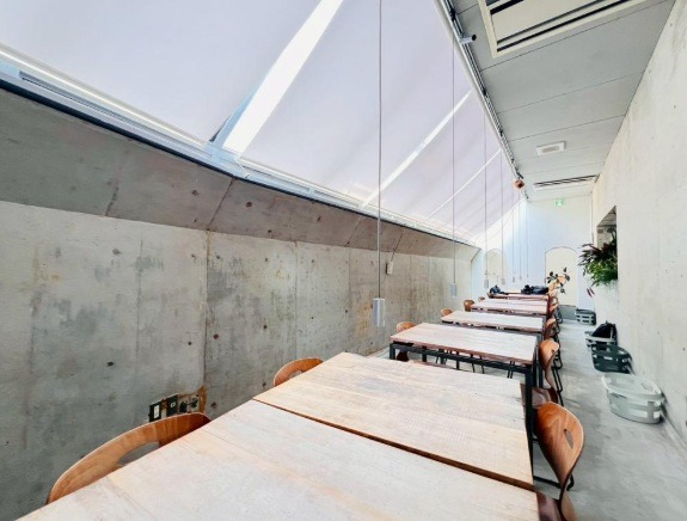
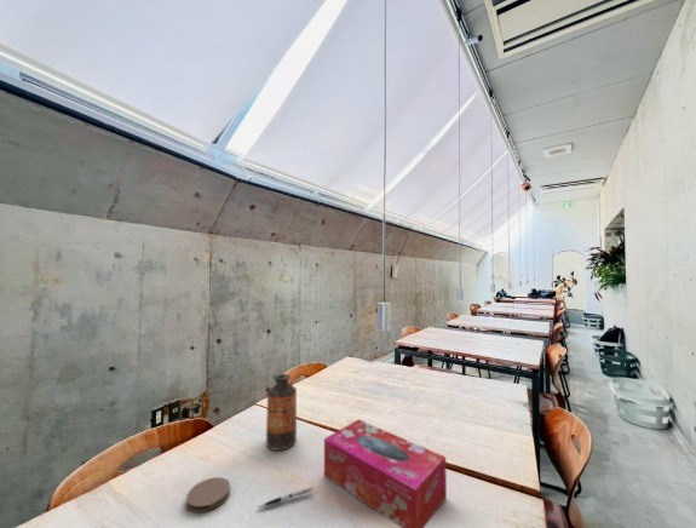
+ bottle [265,373,298,452]
+ tissue box [323,418,448,528]
+ pen [257,486,315,509]
+ coaster [185,476,231,513]
